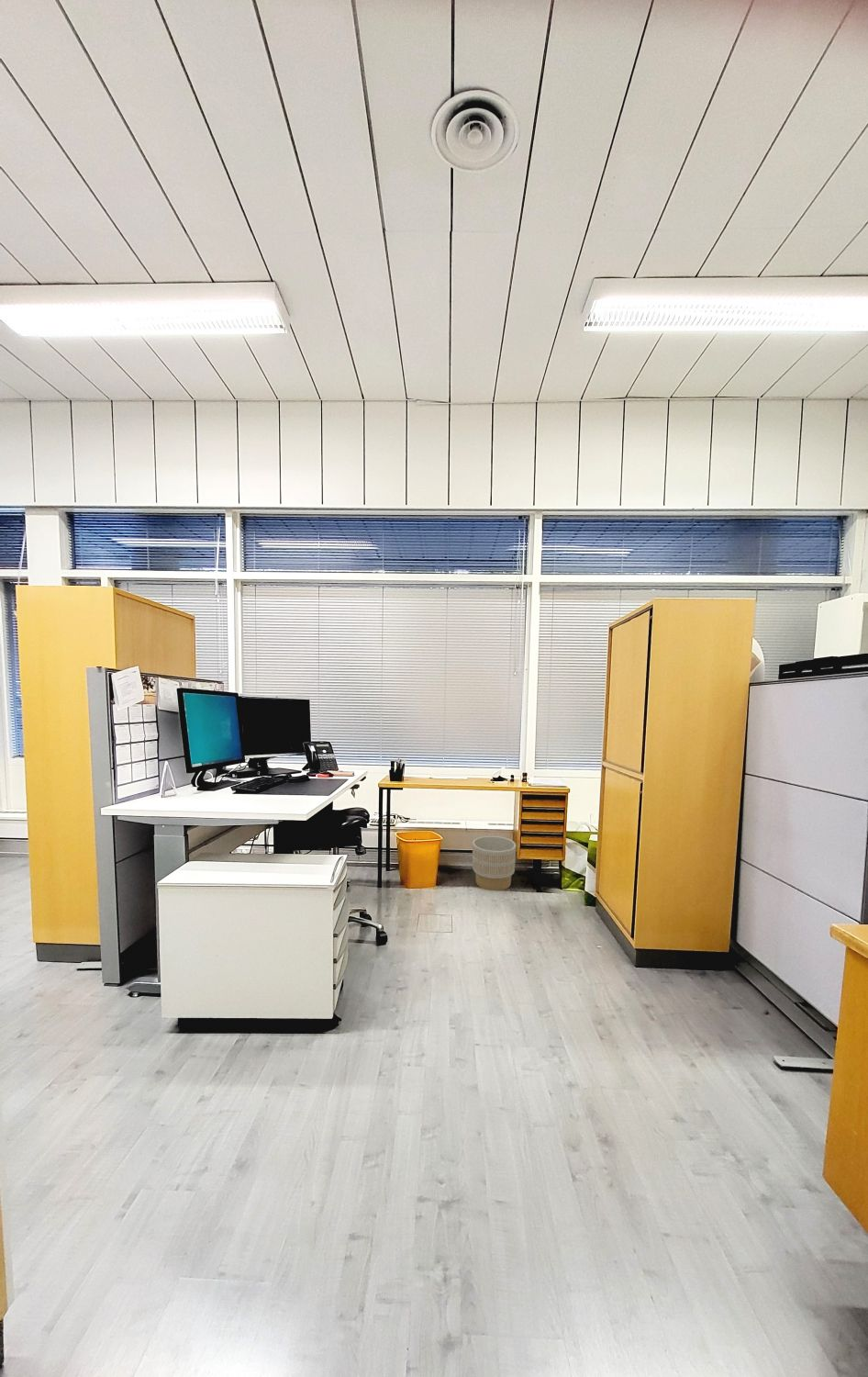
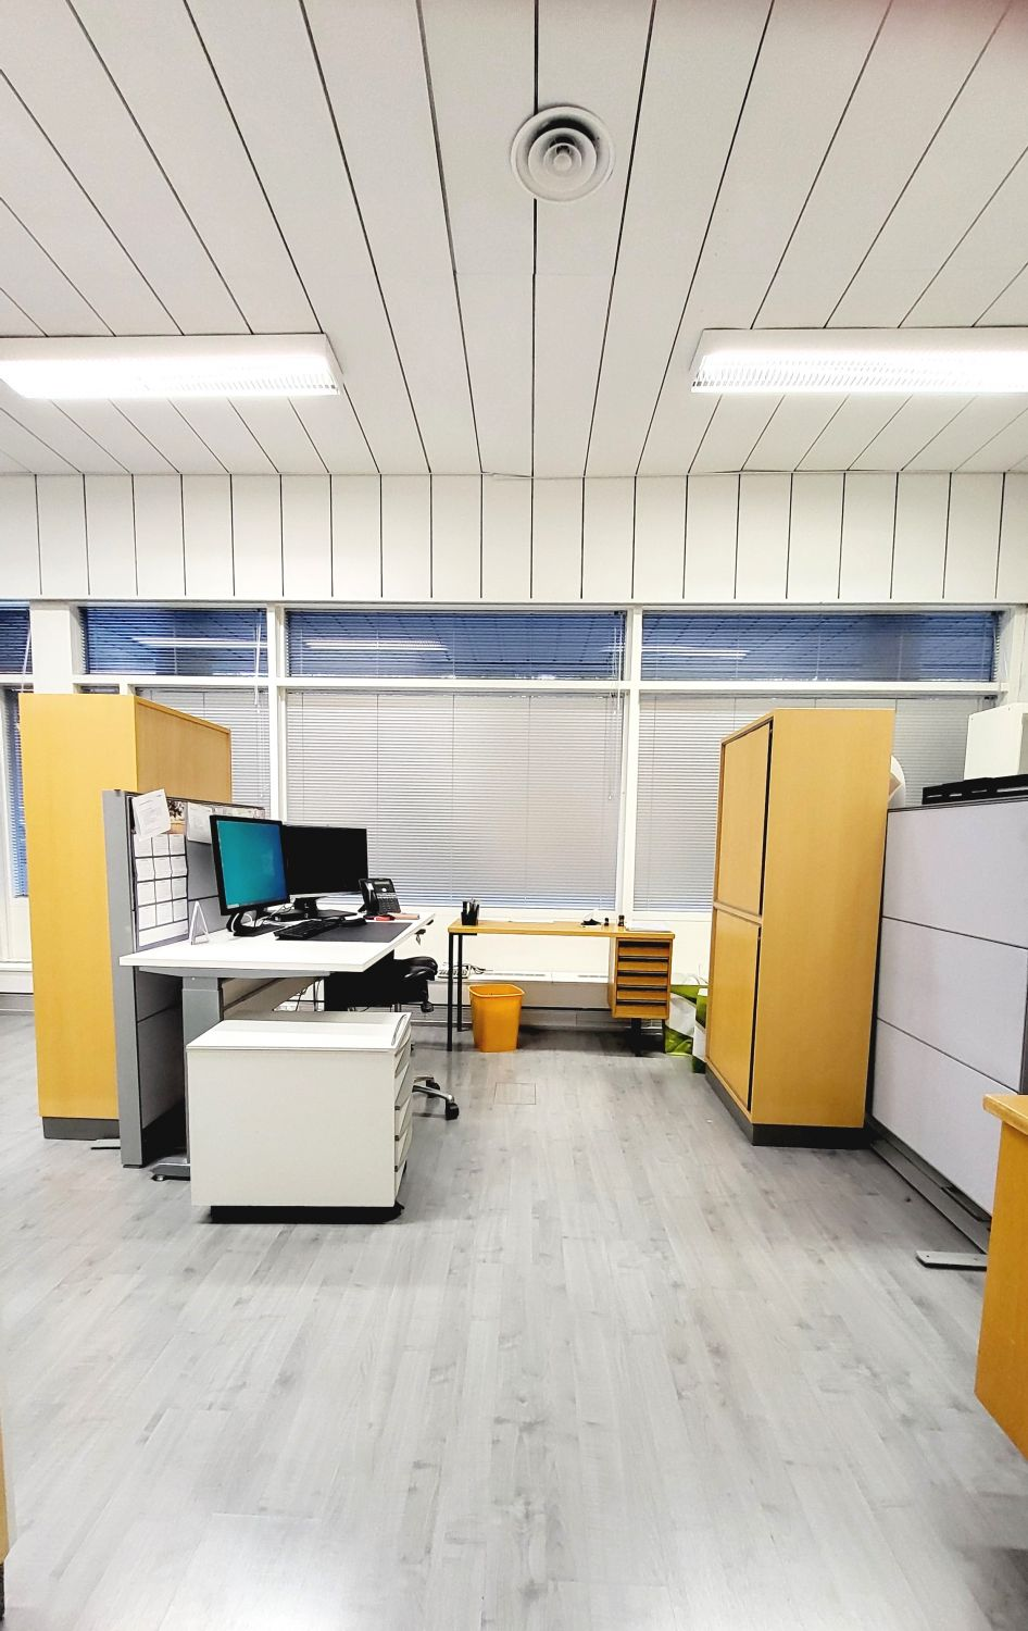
- planter [472,835,517,891]
